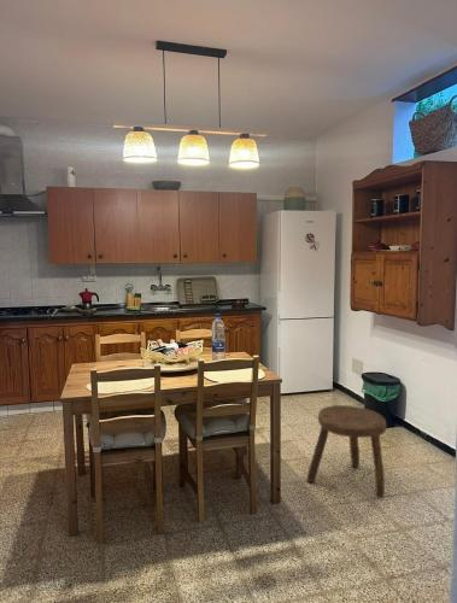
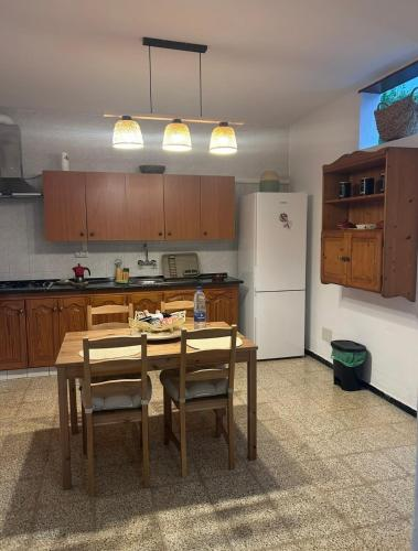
- stool [306,404,387,497]
